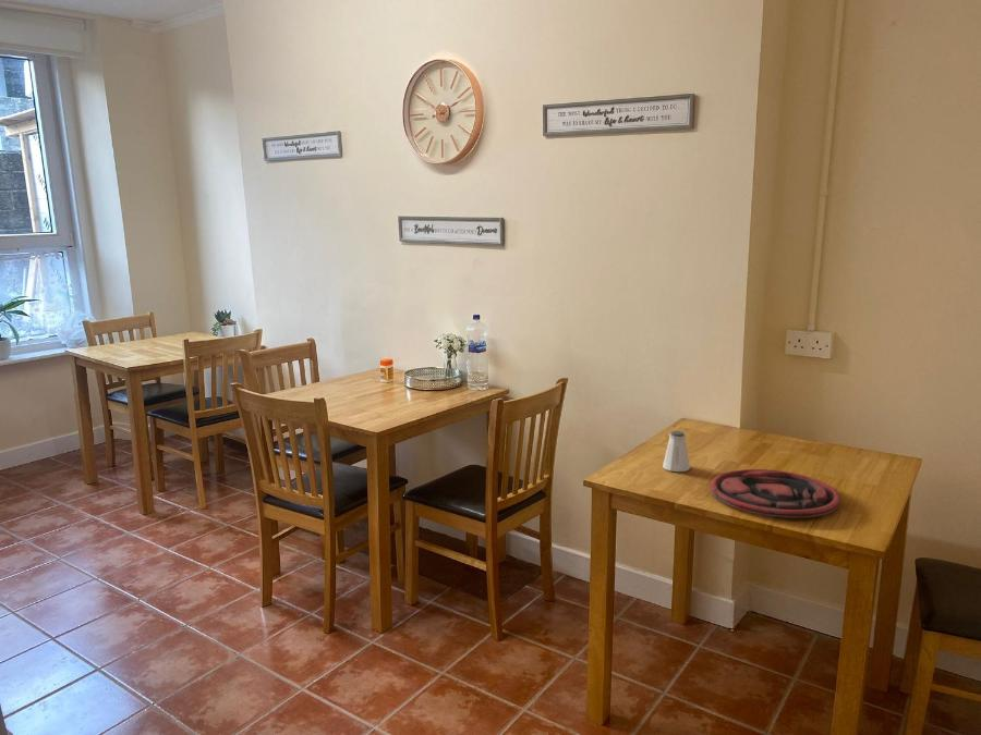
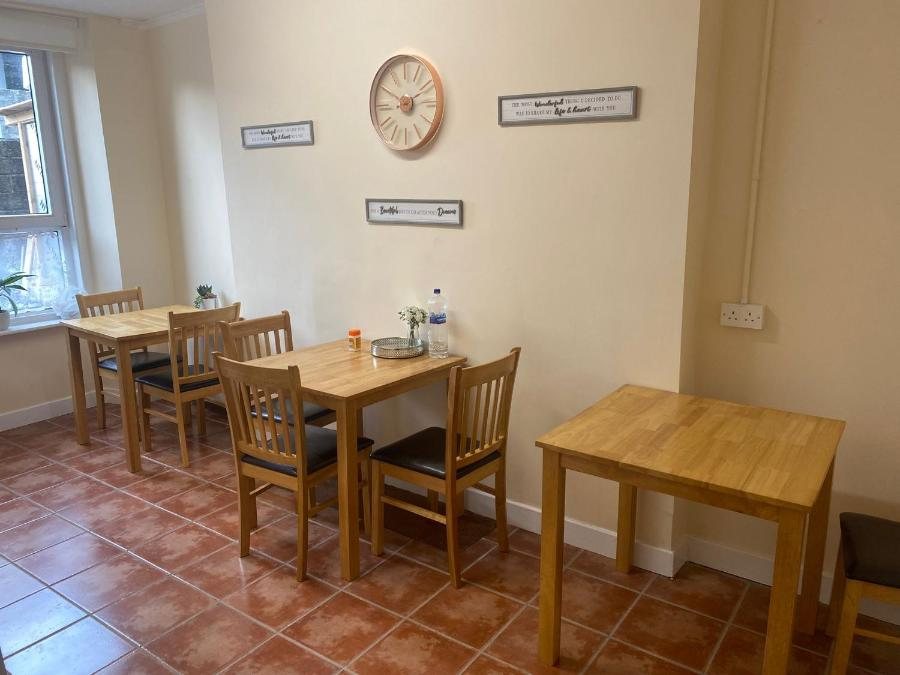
- saltshaker [662,430,691,473]
- plate [710,468,841,519]
